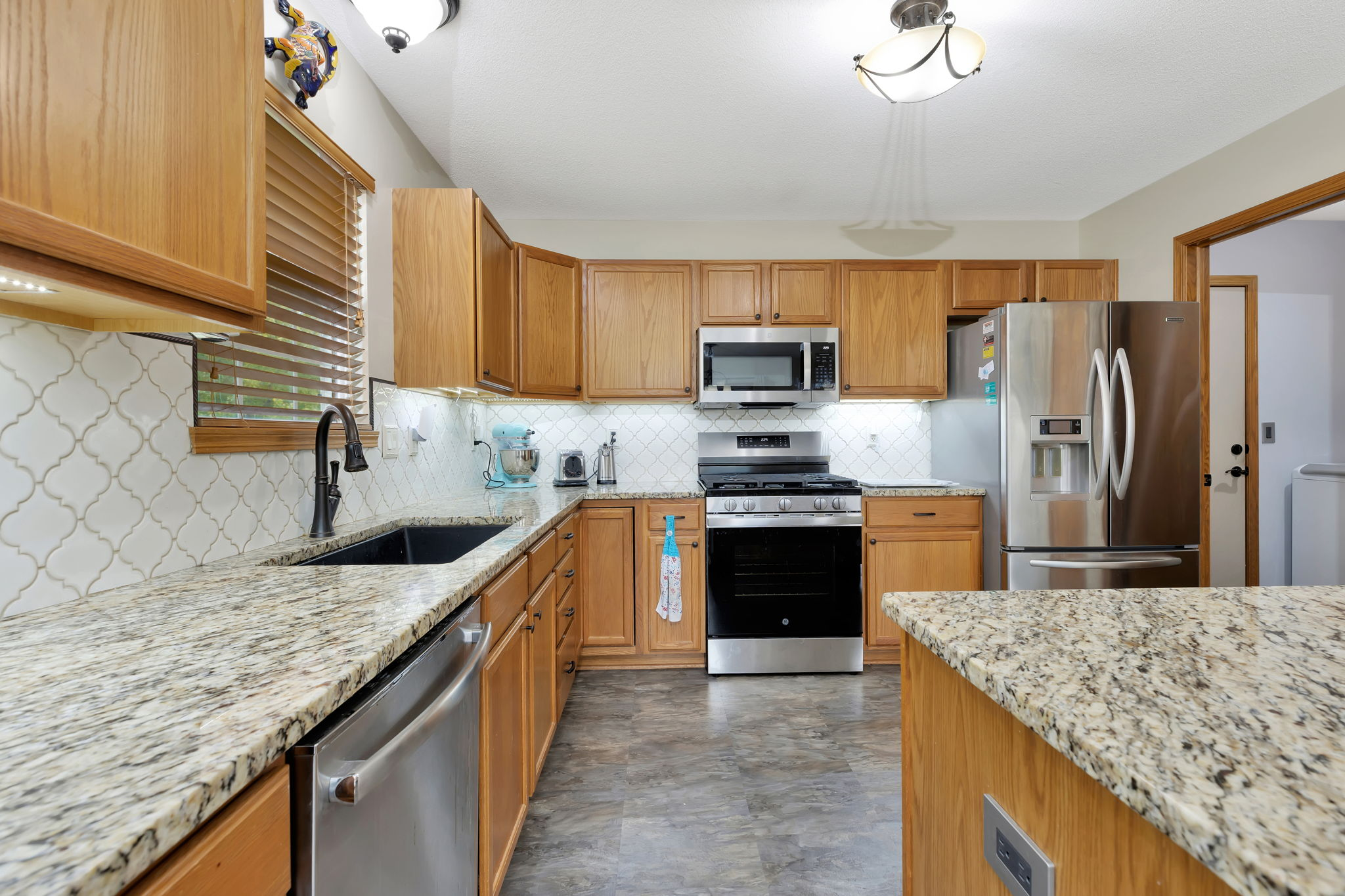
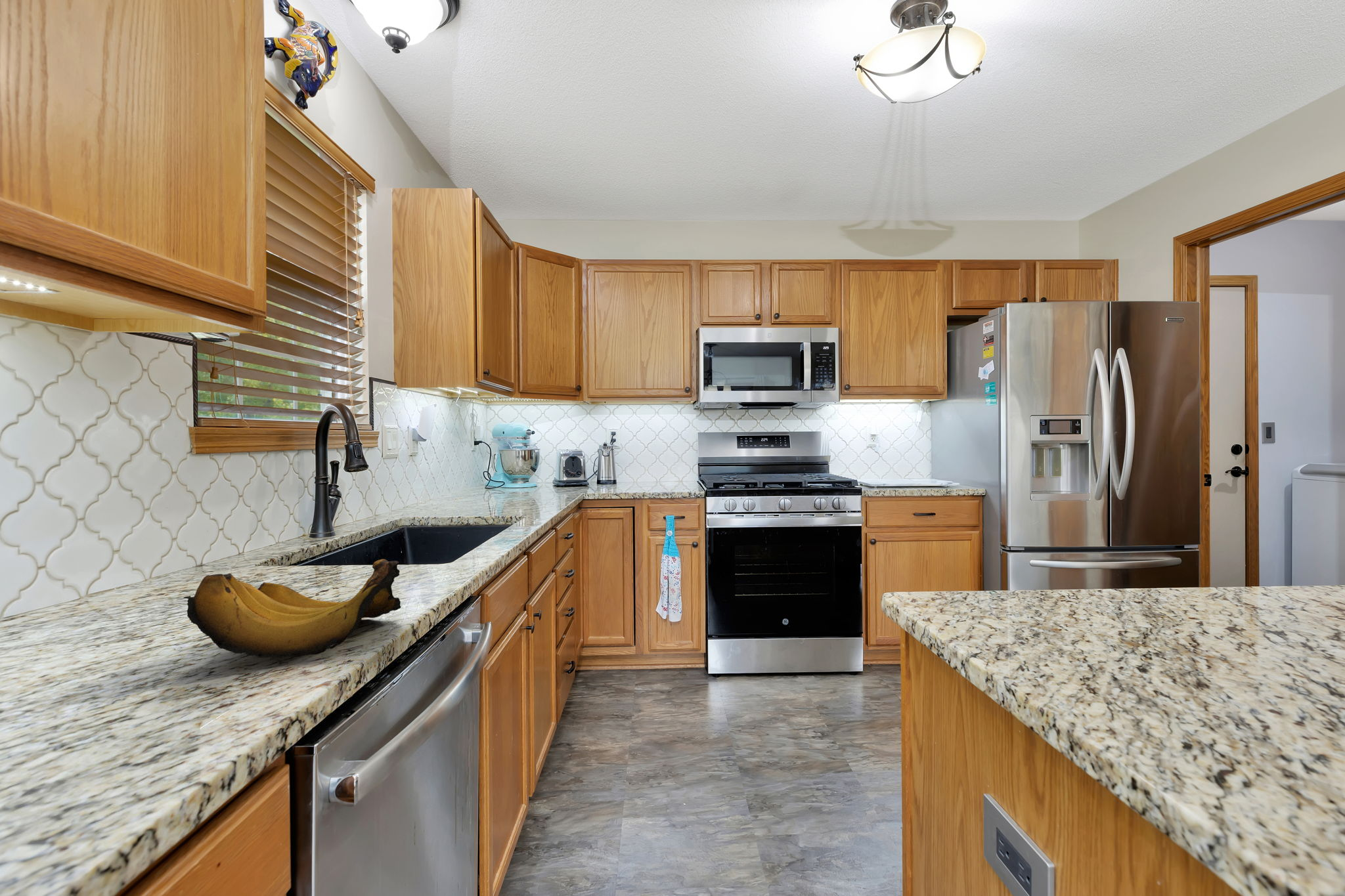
+ banana bunch [183,559,401,659]
